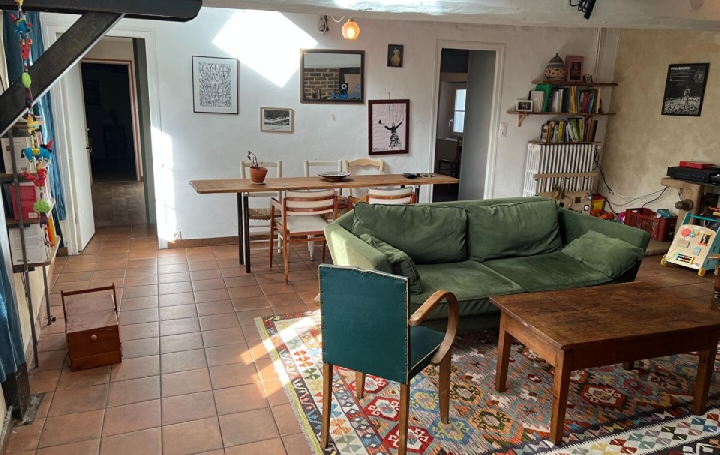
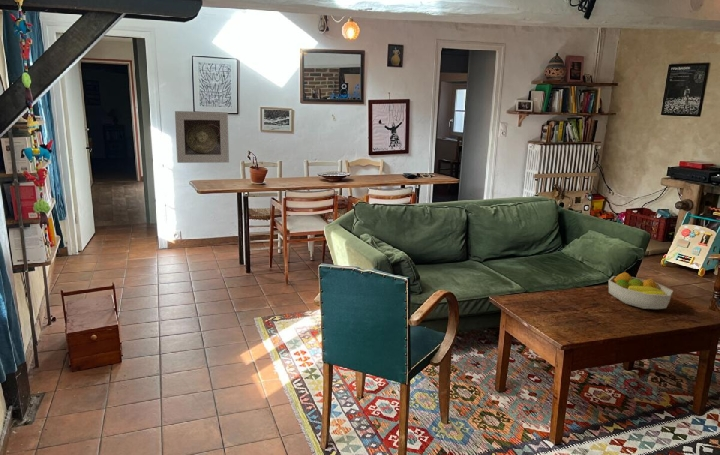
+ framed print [174,110,230,164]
+ fruit bowl [608,271,674,310]
